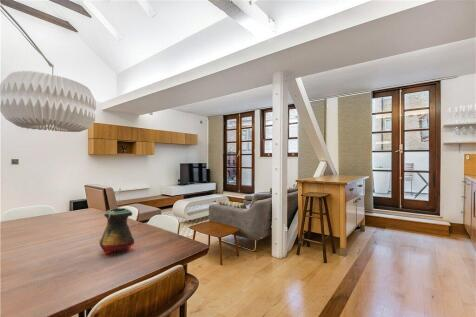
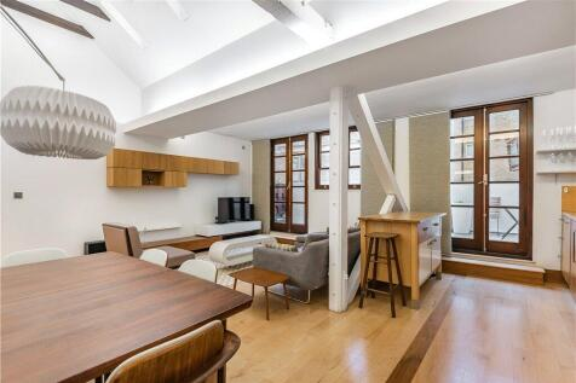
- vase [98,207,135,256]
